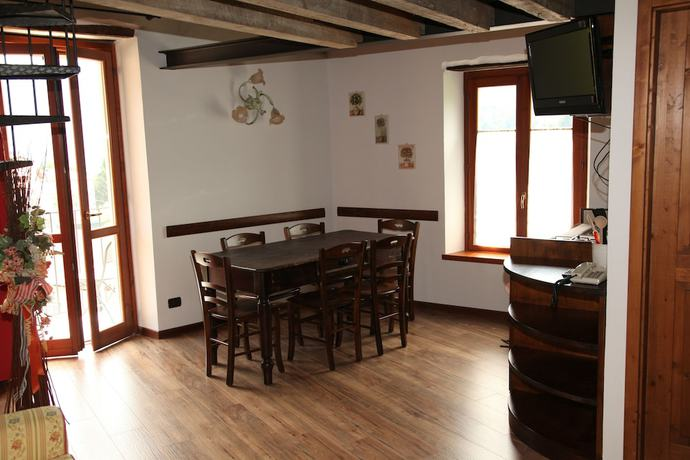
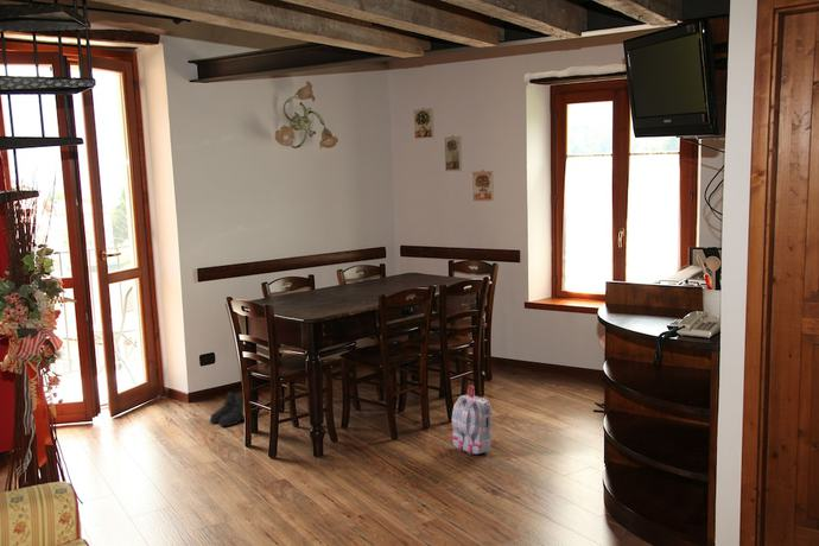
+ boots [209,391,246,427]
+ backpack [447,385,494,456]
